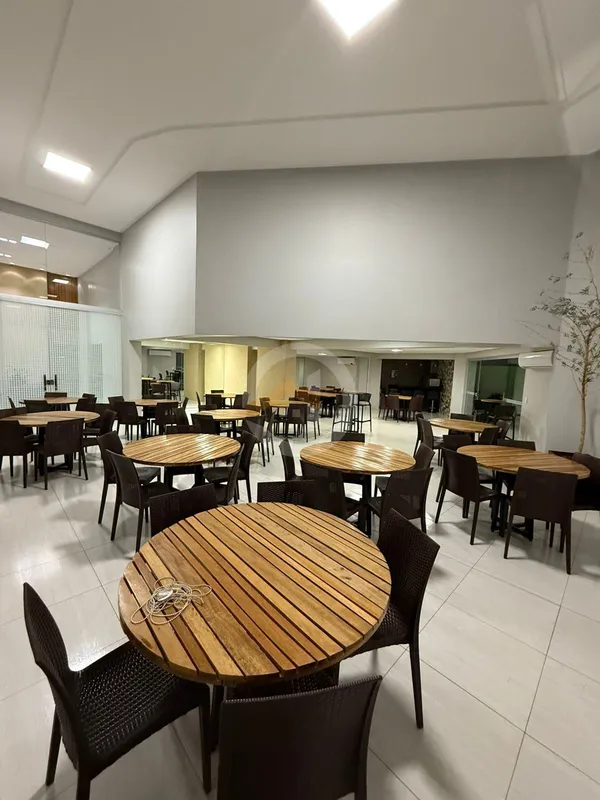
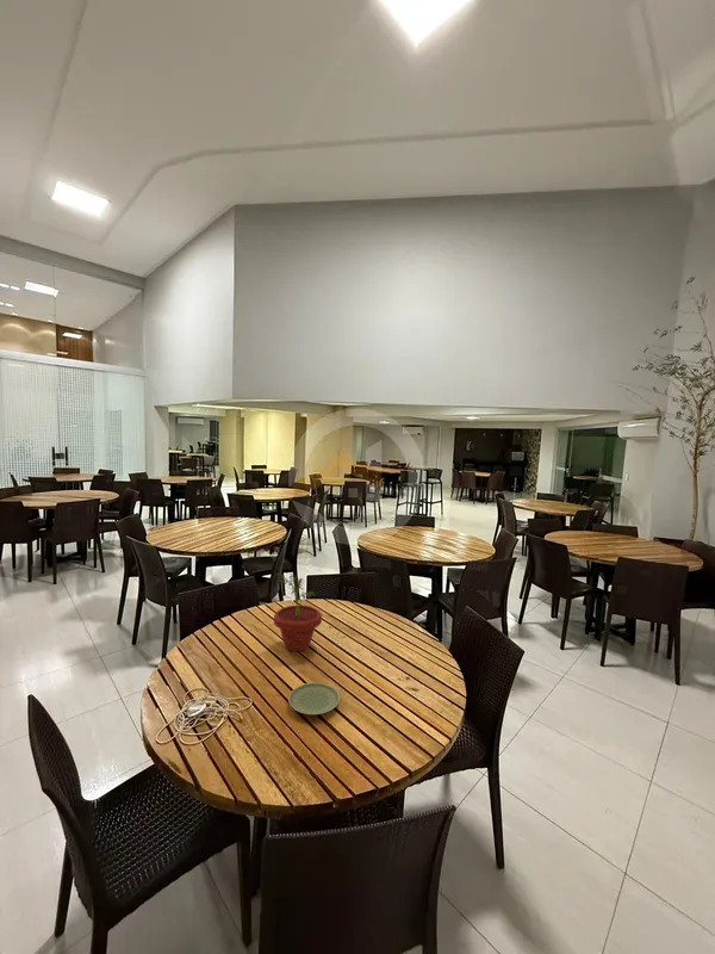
+ potted plant [273,571,323,652]
+ plate [287,682,341,715]
